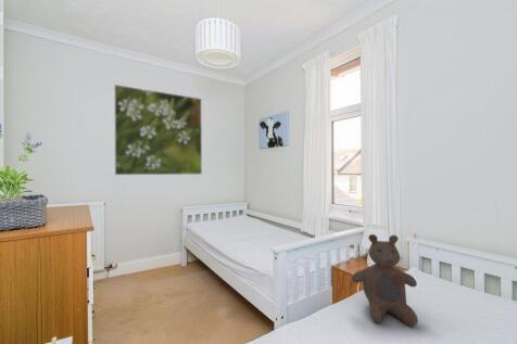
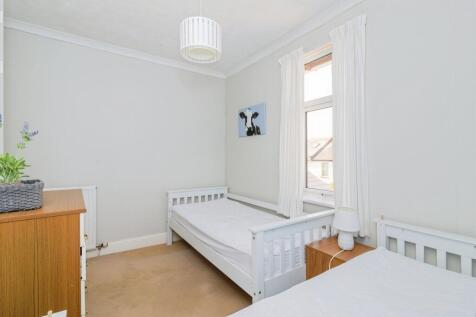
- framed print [113,84,203,176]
- bear [351,233,419,327]
